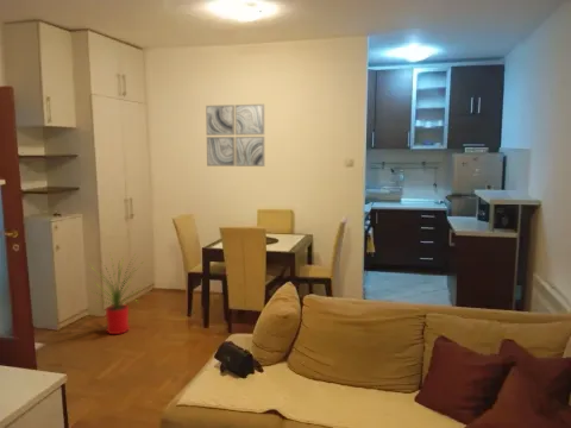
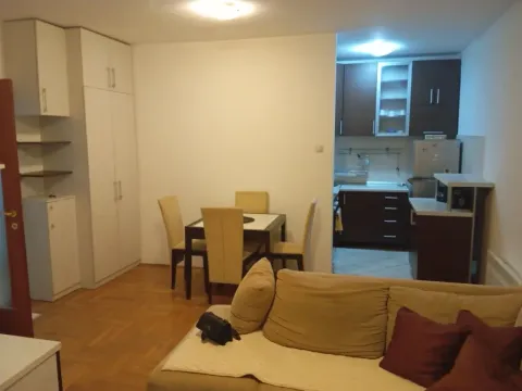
- wall art [205,103,265,168]
- house plant [83,252,148,335]
